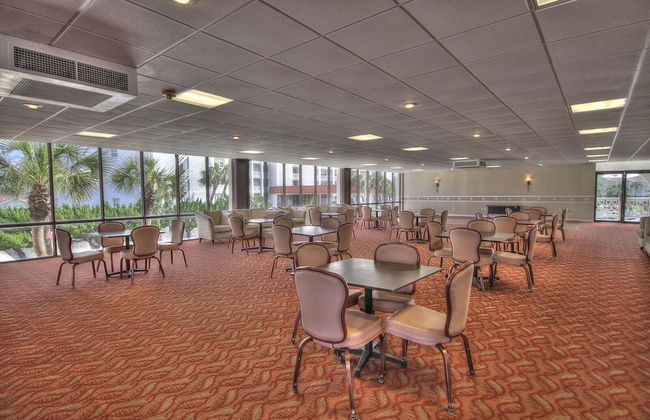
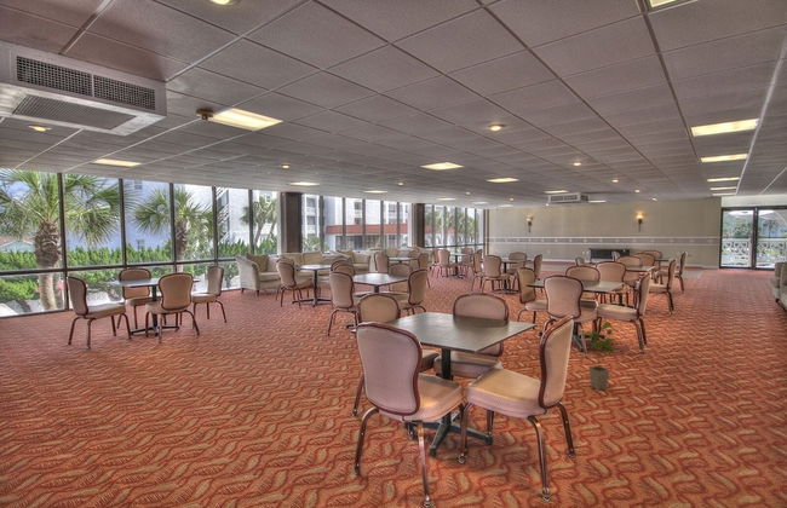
+ house plant [582,319,626,391]
